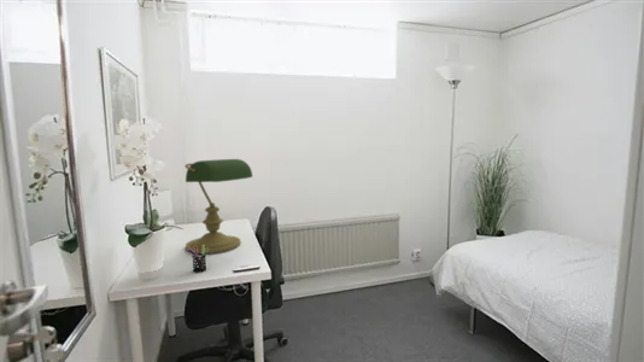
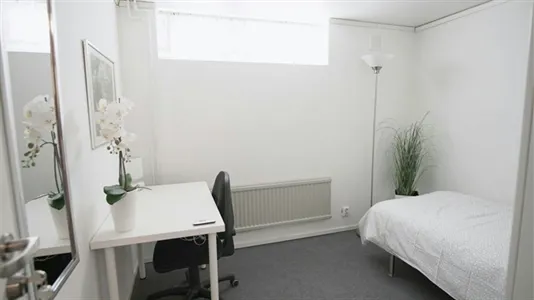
- desk lamp [183,158,253,255]
- pen holder [188,245,209,274]
